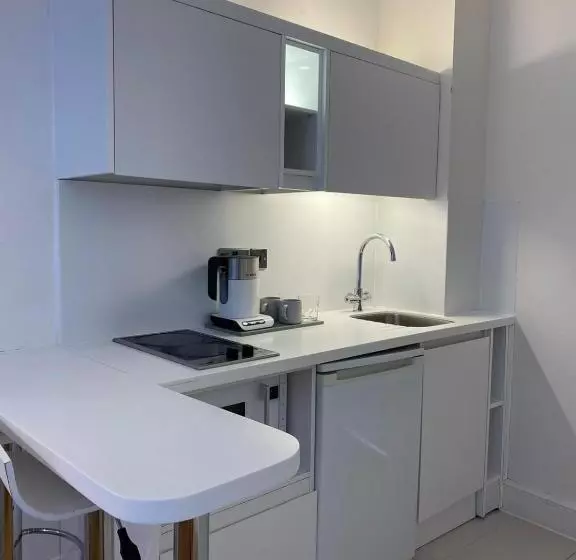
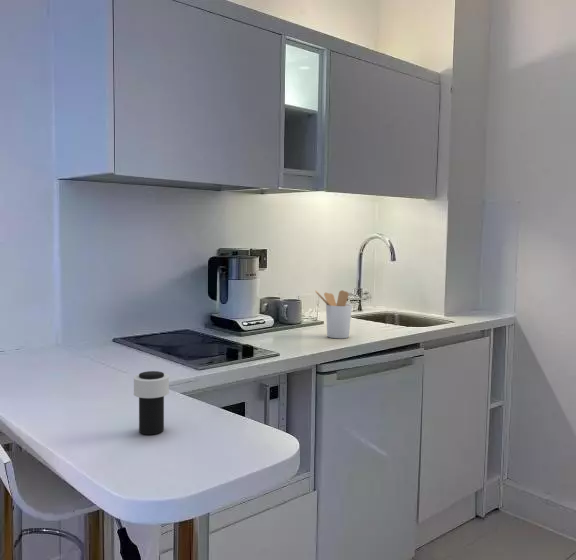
+ cup [133,370,170,436]
+ utensil holder [314,289,353,339]
